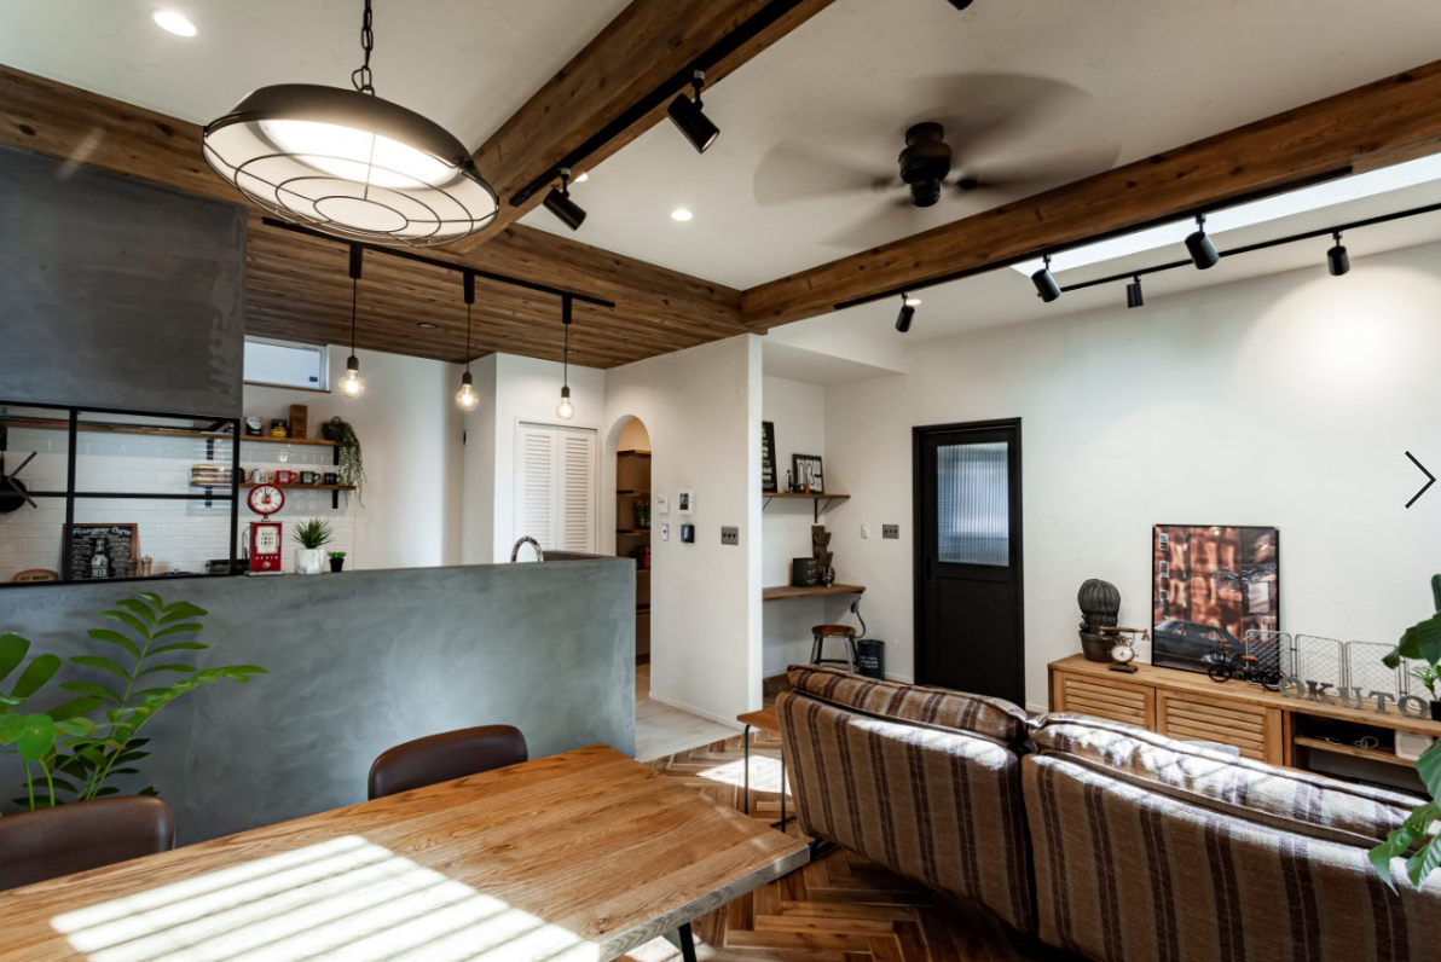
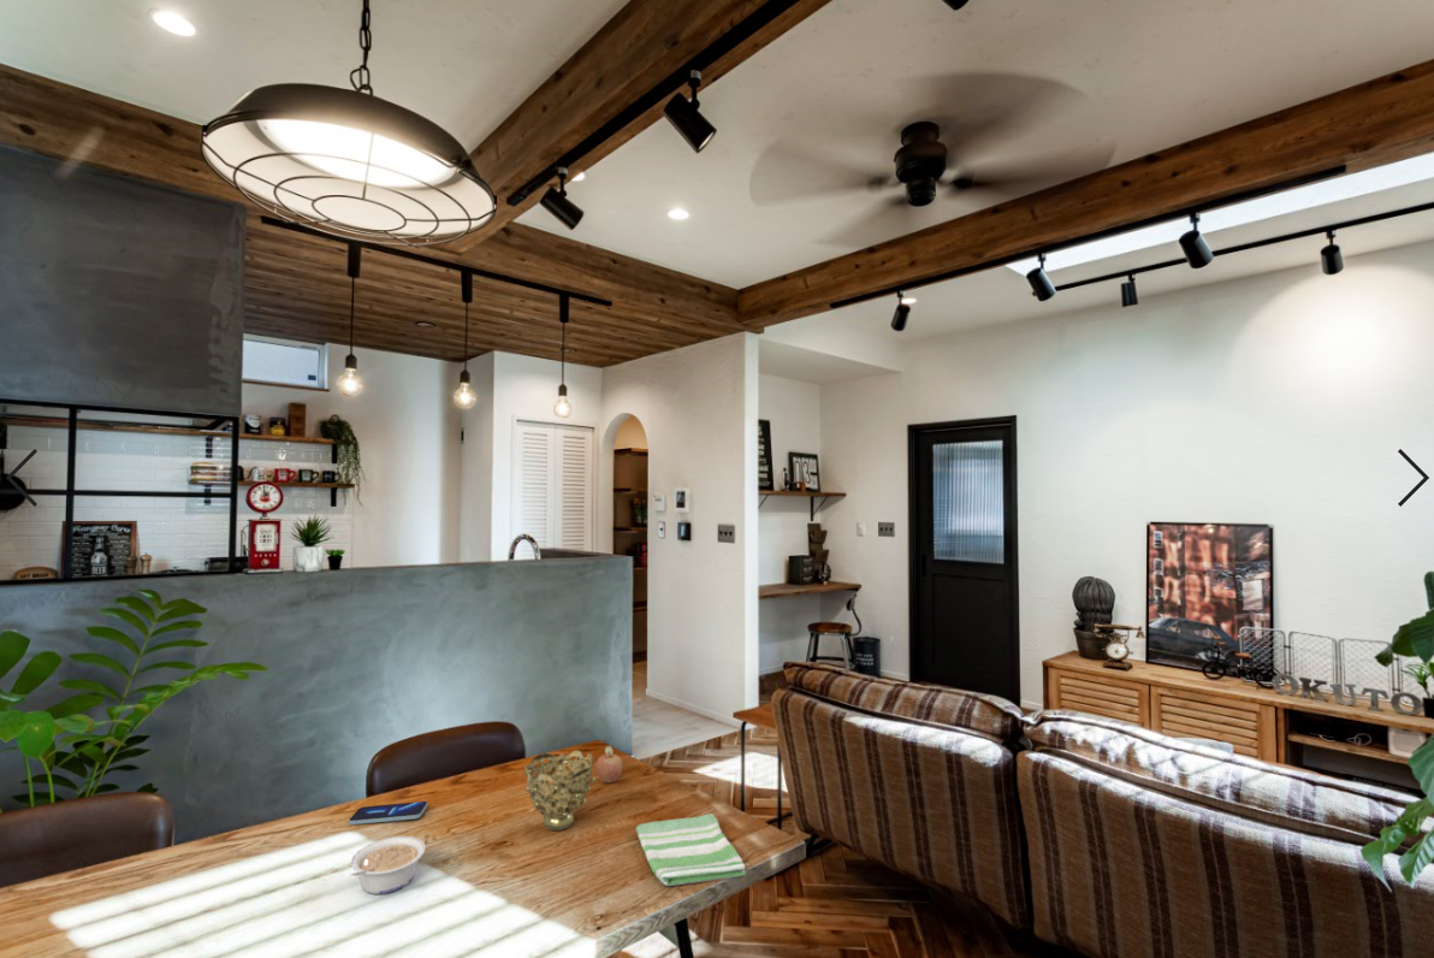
+ decorative bowl [523,749,597,832]
+ legume [349,835,427,895]
+ fruit [595,745,623,783]
+ smartphone [348,800,428,826]
+ dish towel [634,812,747,887]
